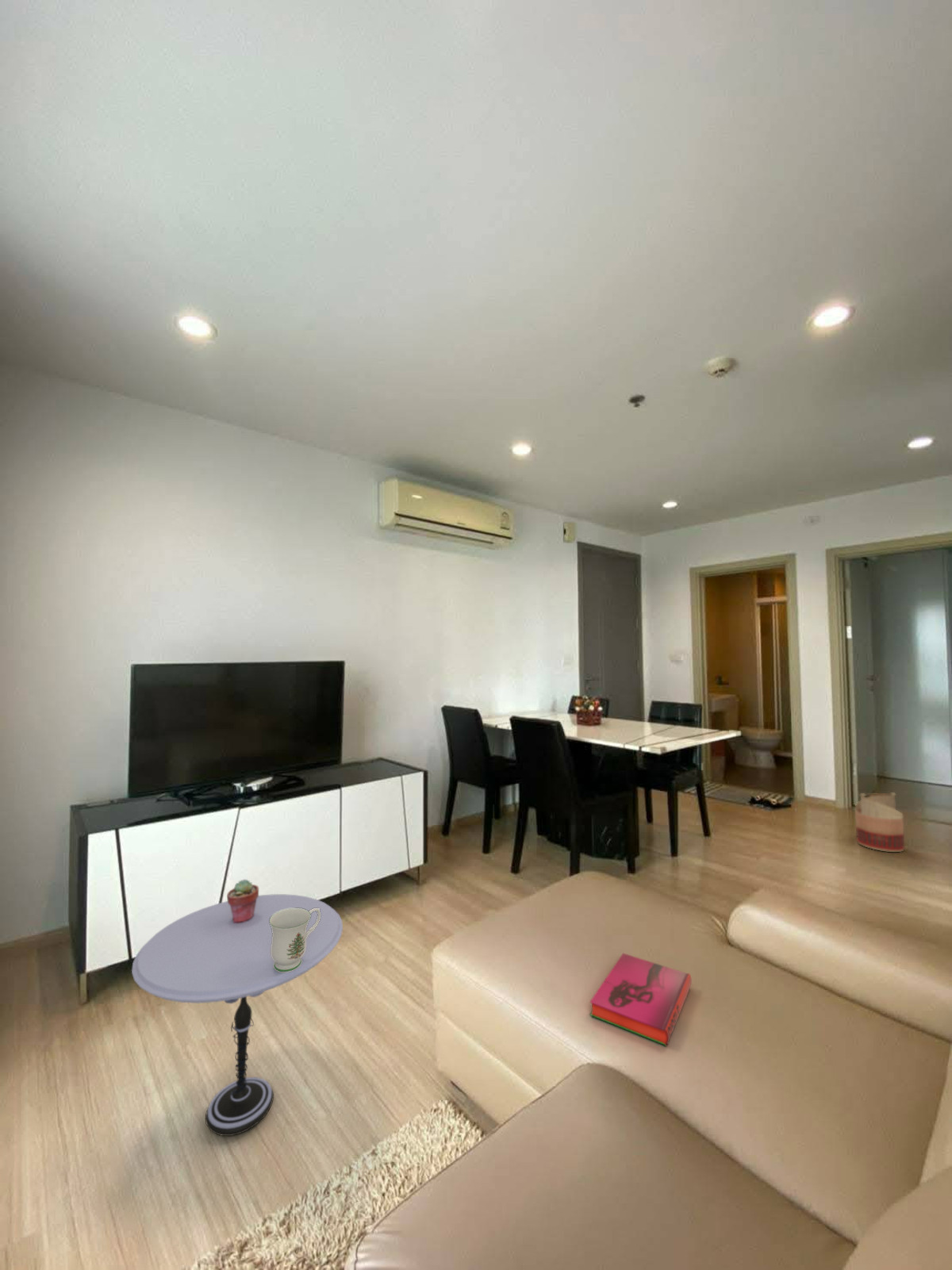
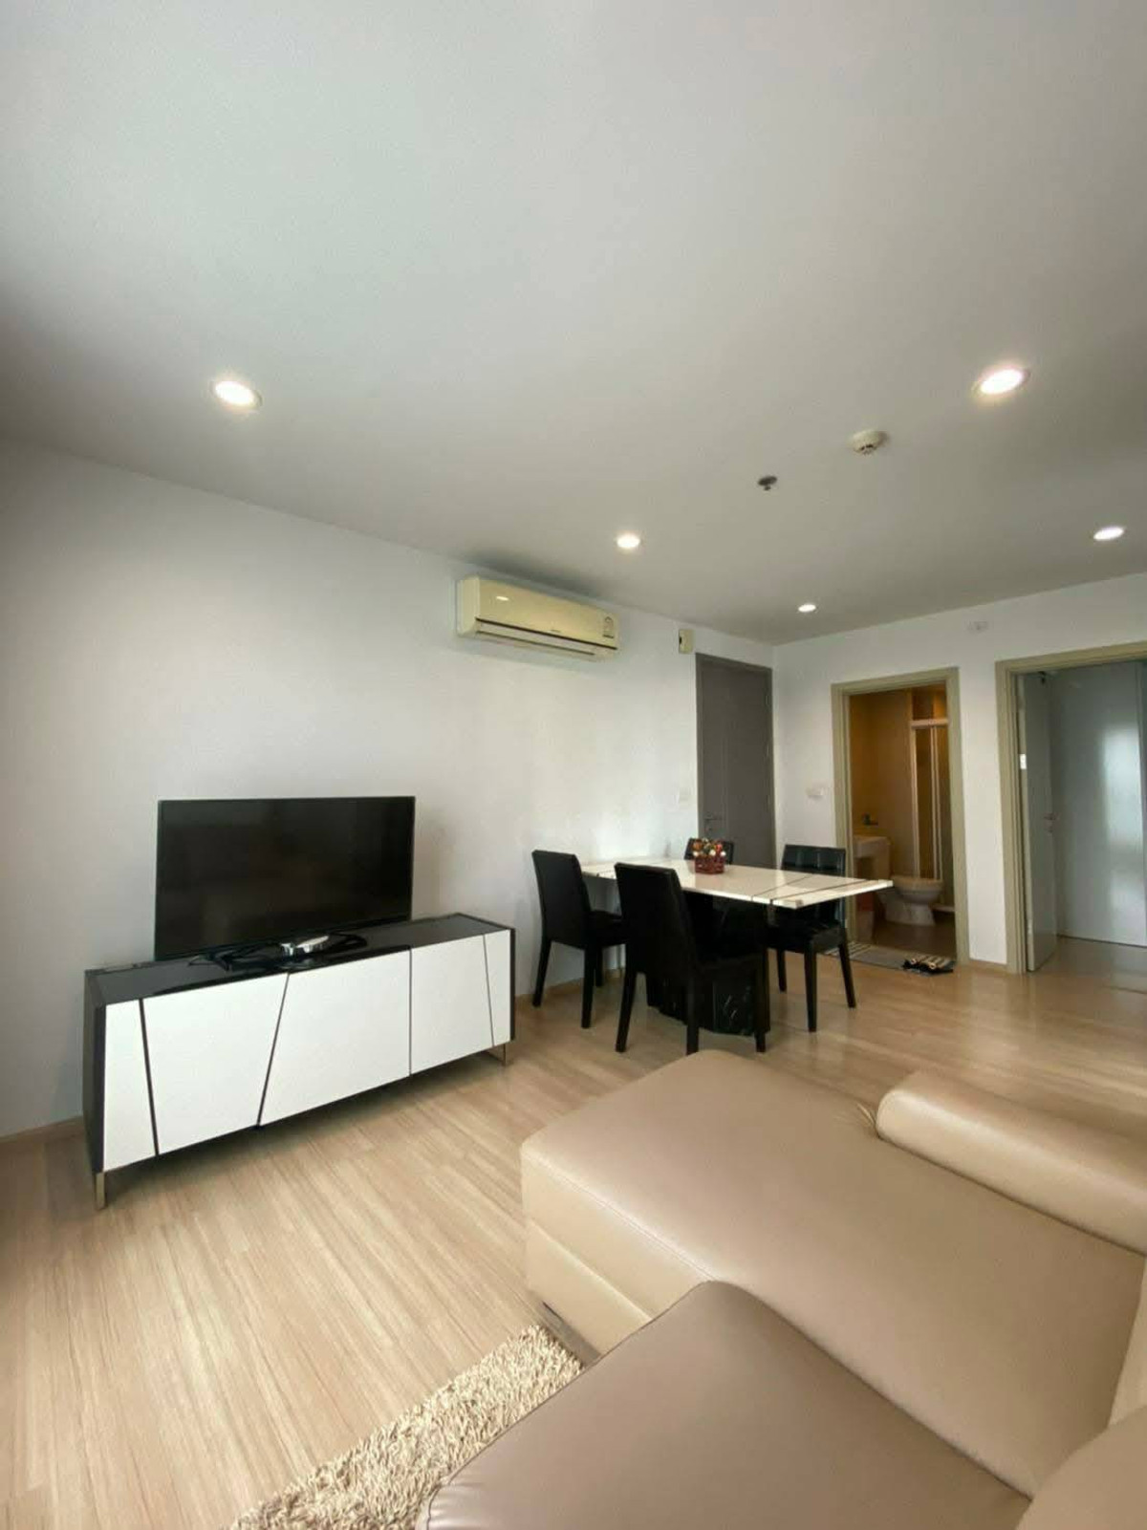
- potted succulent [226,879,259,923]
- basket [854,792,905,853]
- side table [131,893,344,1137]
- hardback book [589,953,693,1047]
- mug [270,908,321,972]
